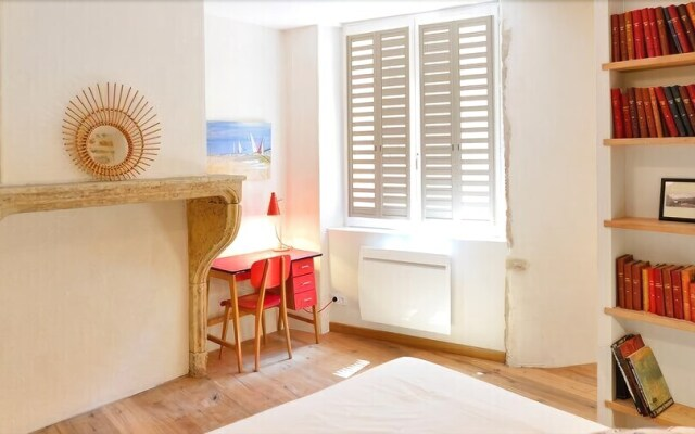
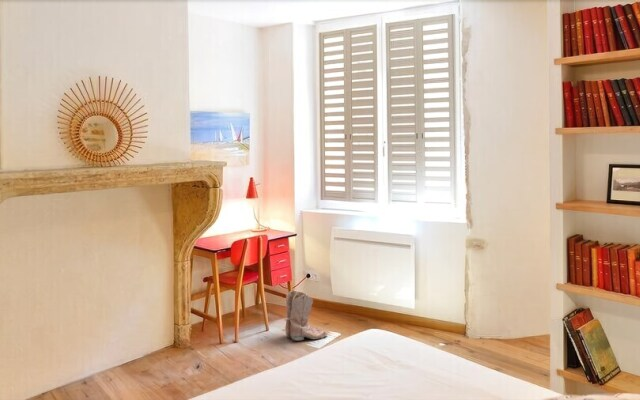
+ boots [284,289,329,341]
